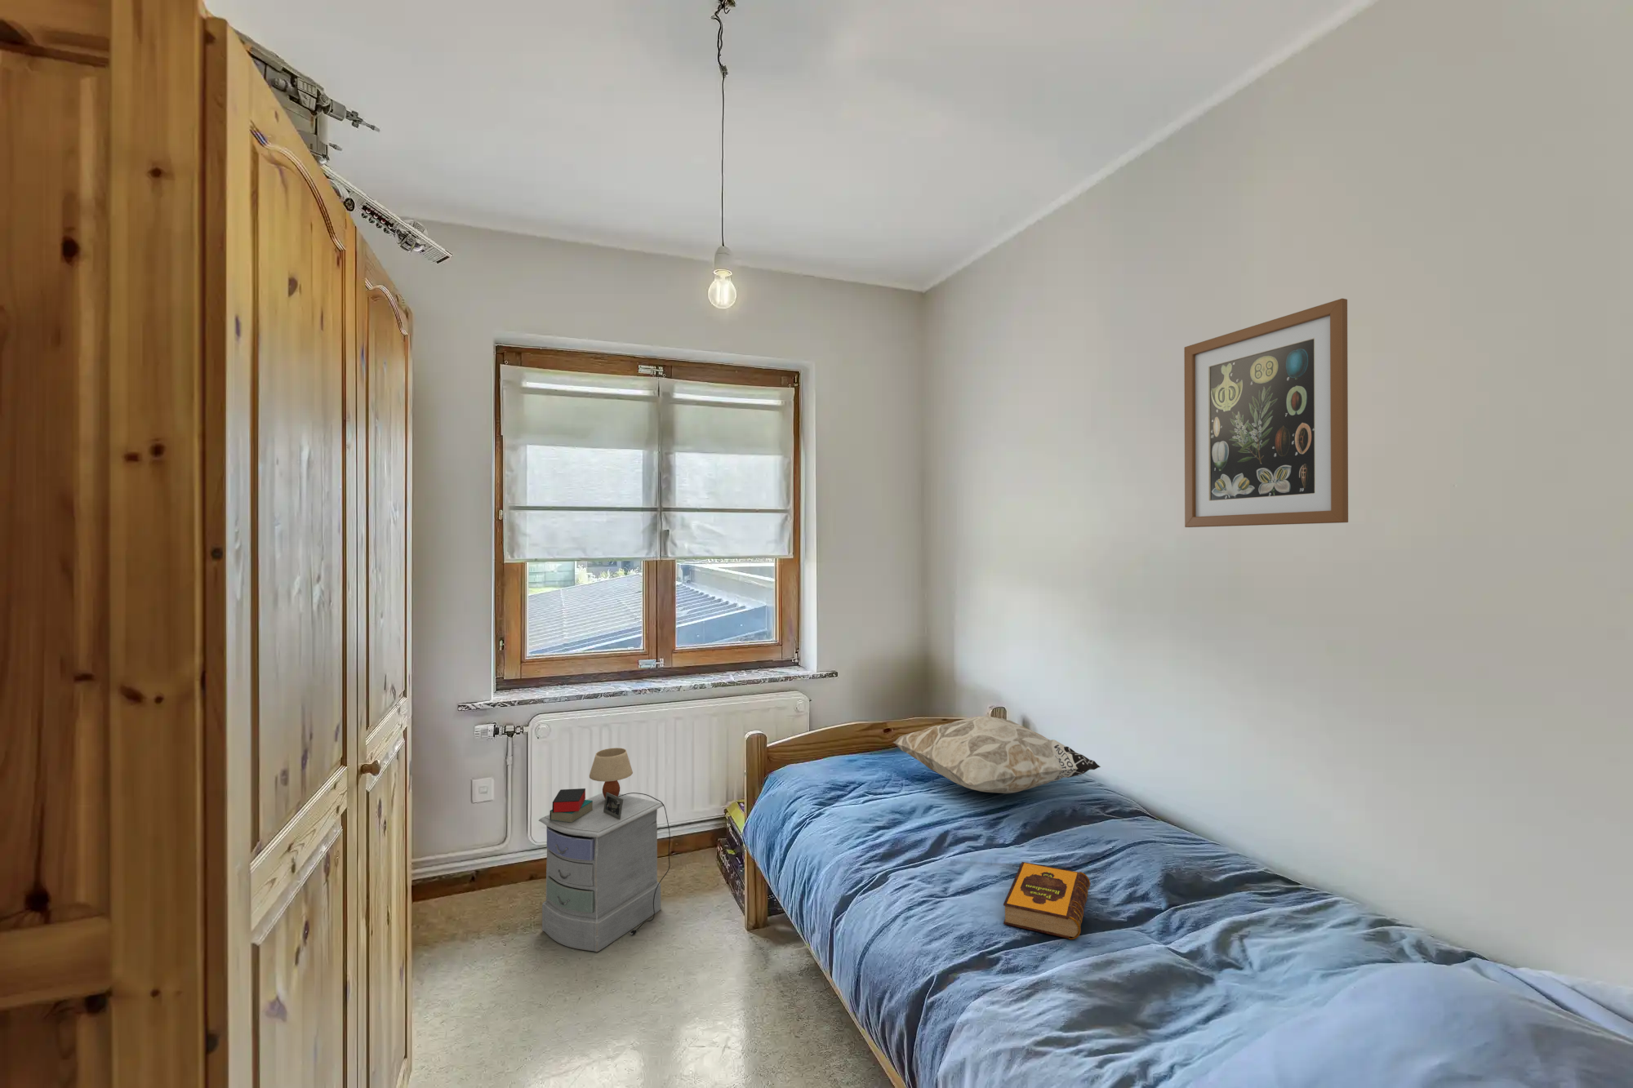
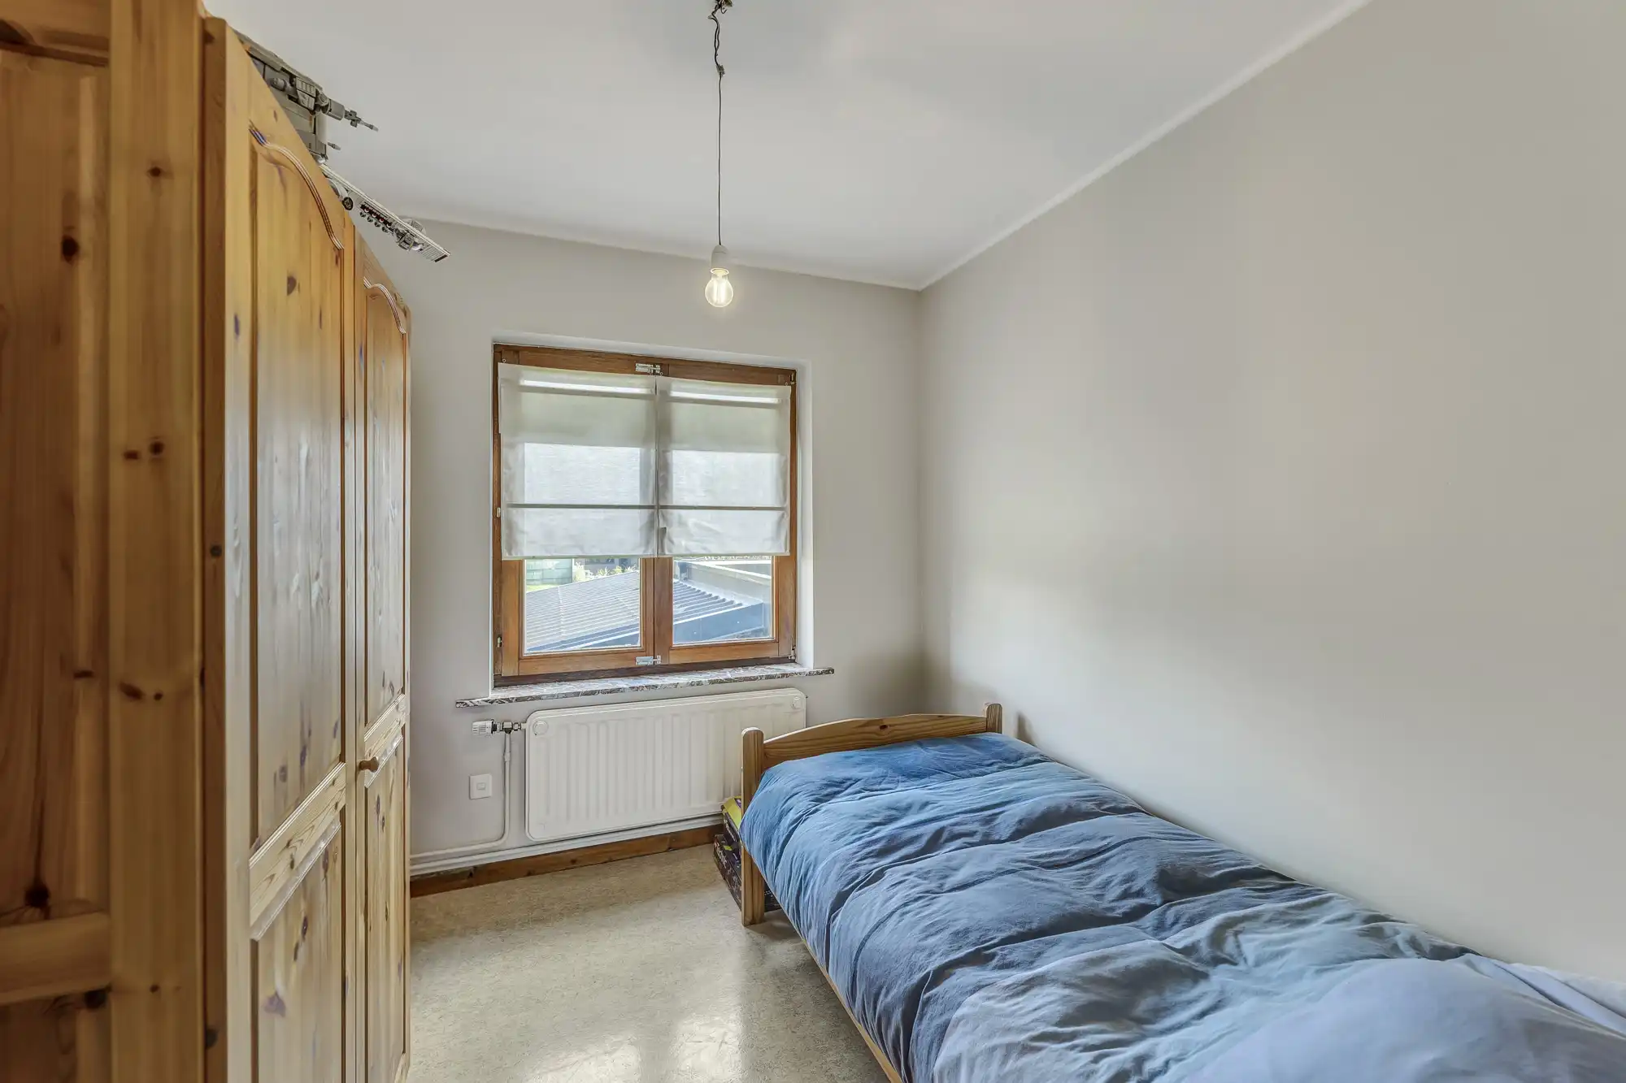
- wall art [1183,298,1349,528]
- decorative pillow [892,715,1101,794]
- nightstand [538,747,671,952]
- hardback book [1003,861,1090,940]
